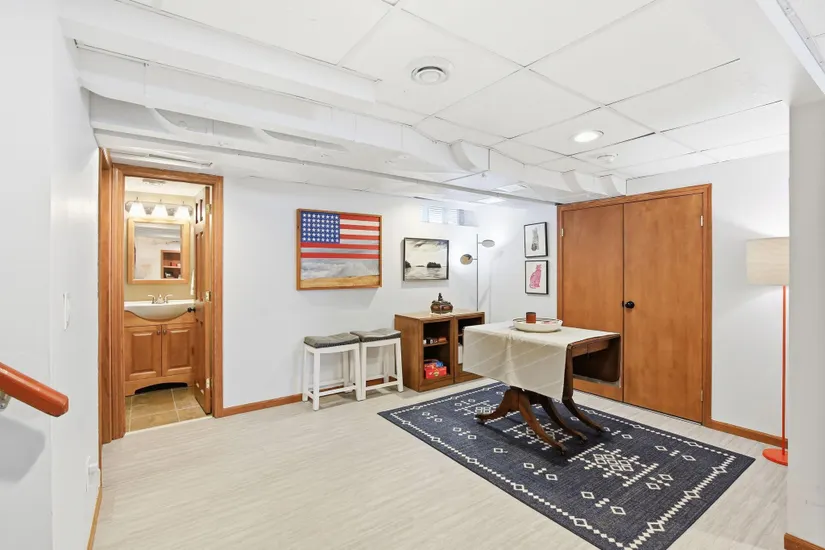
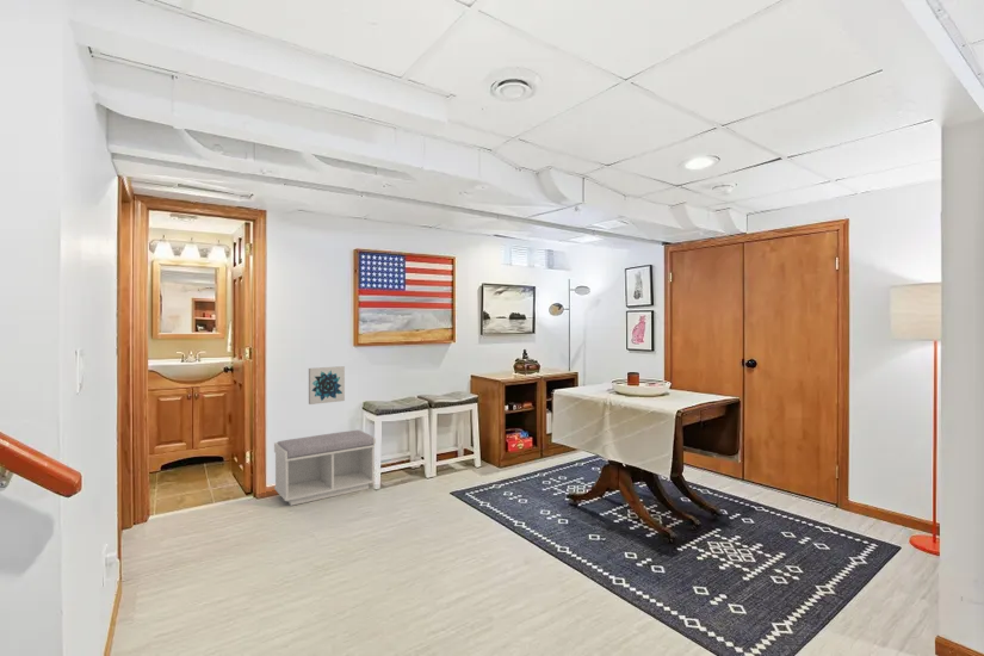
+ wall art [308,365,346,406]
+ bench [273,429,377,507]
